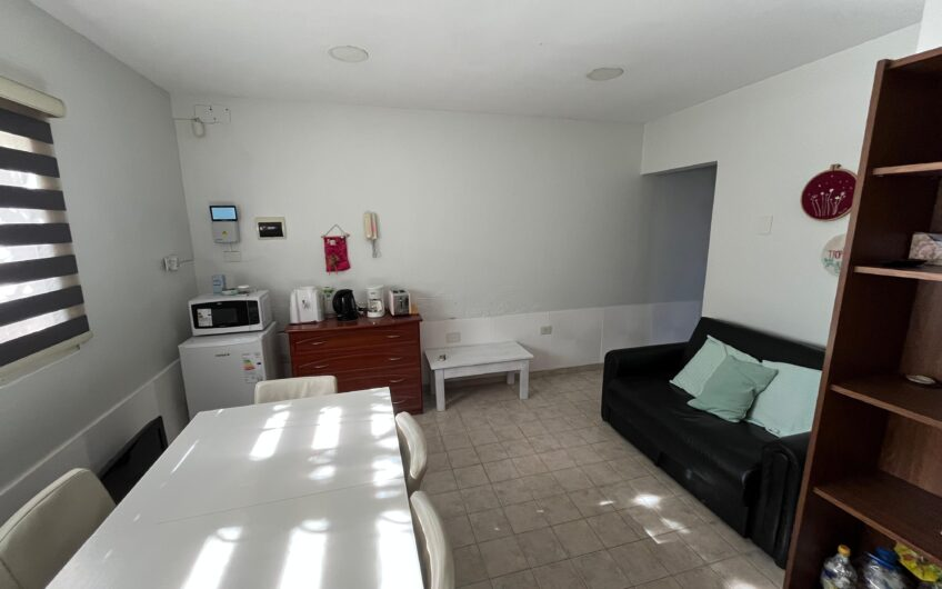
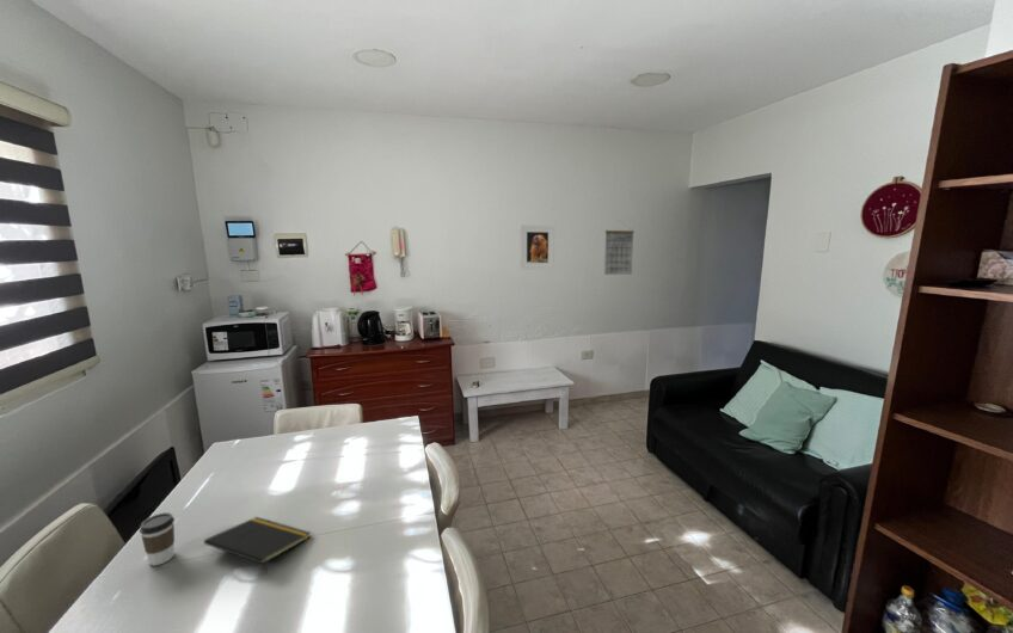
+ notepad [203,516,312,576]
+ coffee cup [139,512,176,566]
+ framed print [518,225,555,271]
+ calendar [603,219,636,276]
